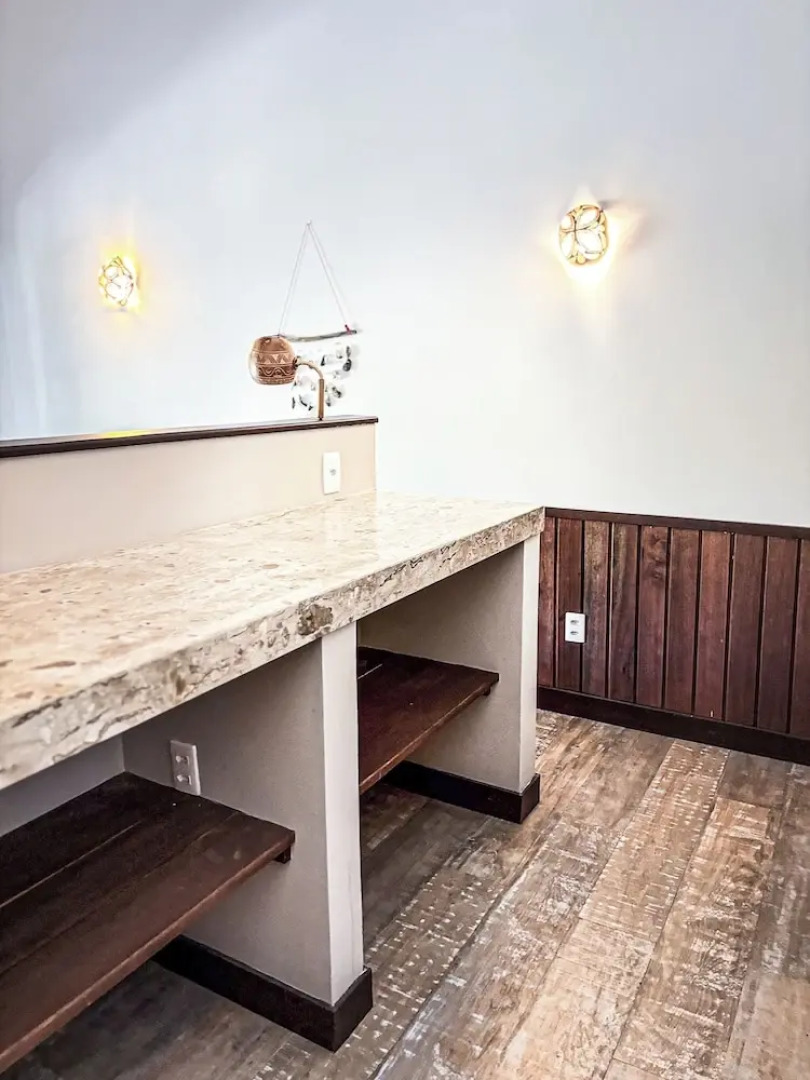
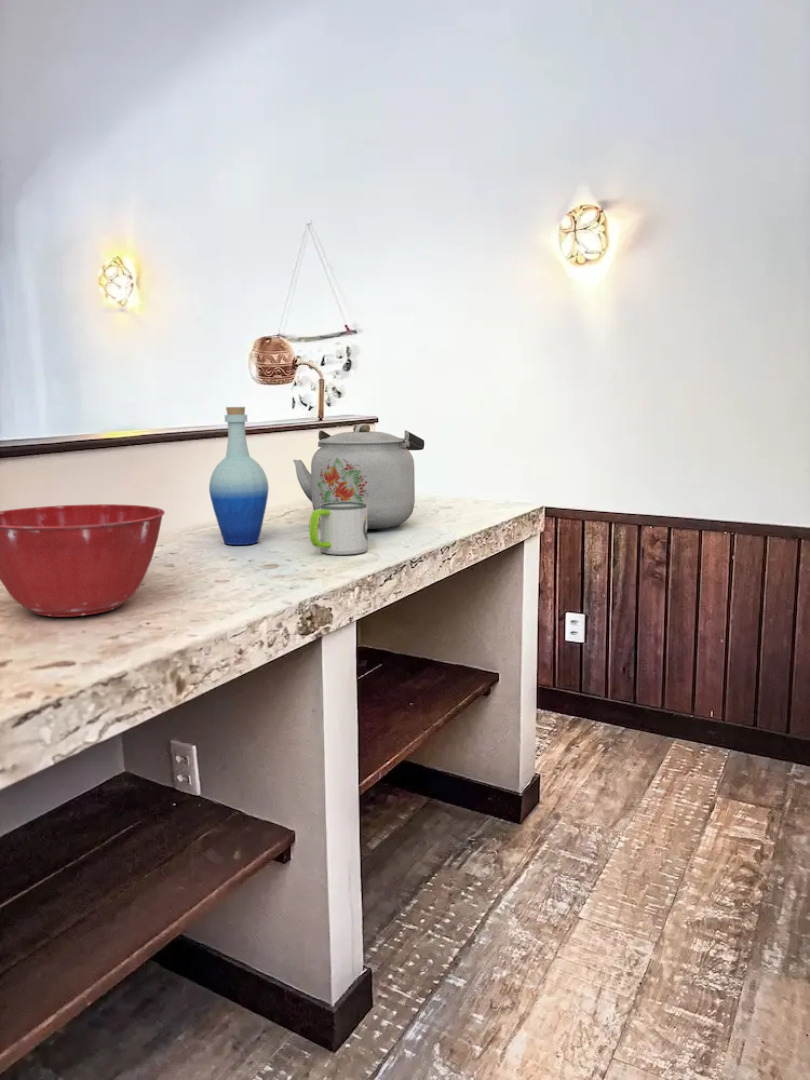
+ kettle [292,423,425,530]
+ mug [308,501,369,556]
+ mixing bowl [0,503,166,618]
+ bottle [208,406,270,546]
